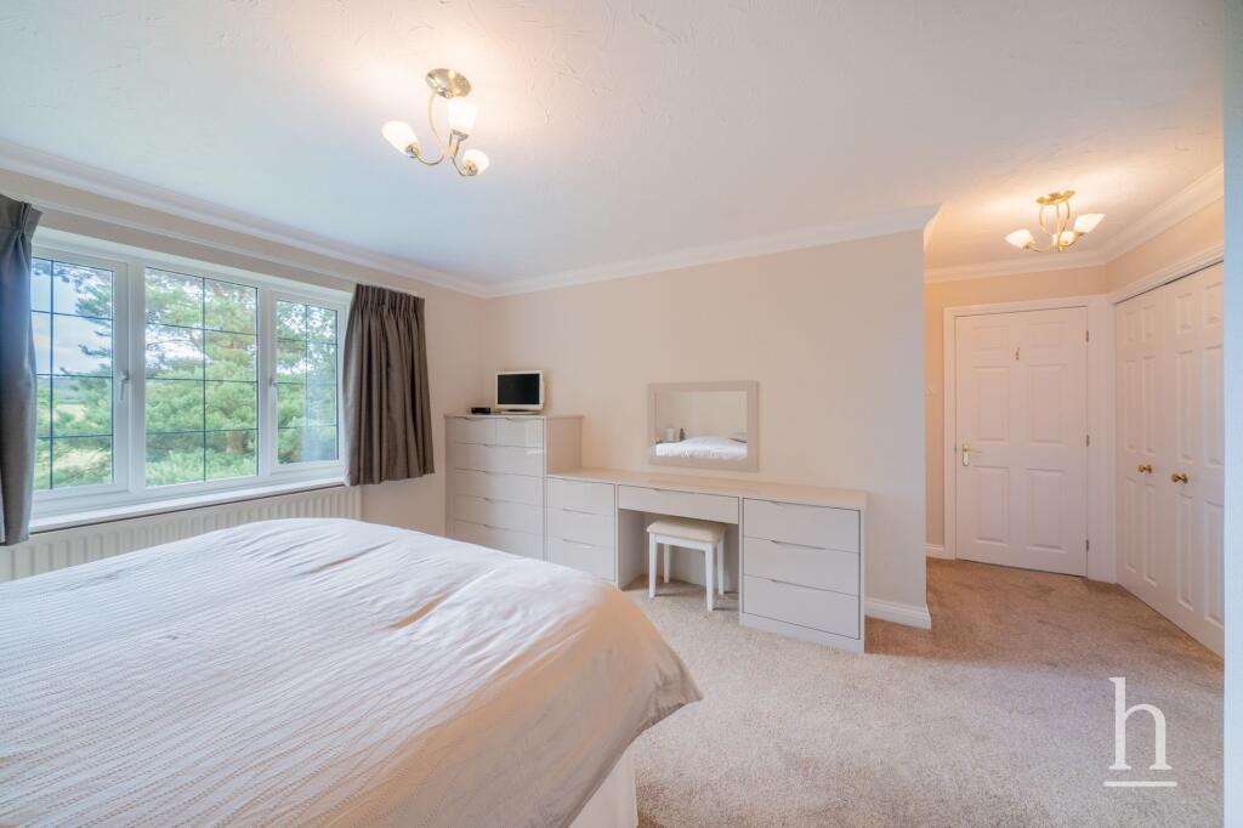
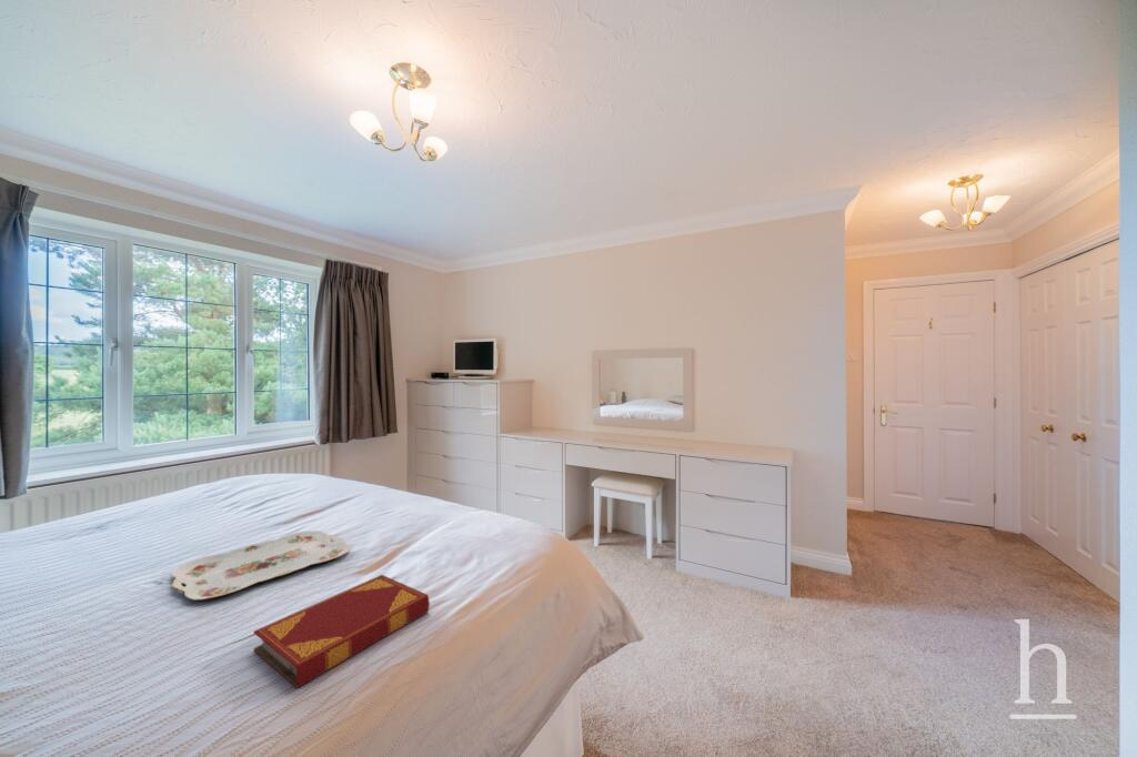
+ serving tray [171,531,351,602]
+ hardback book [252,574,431,689]
